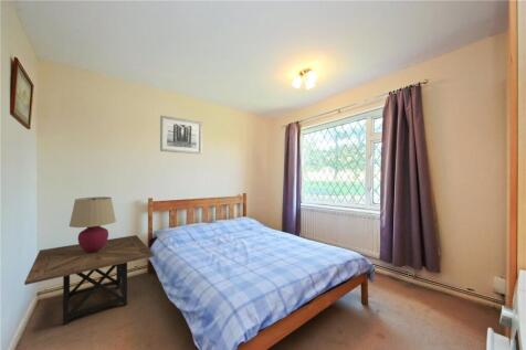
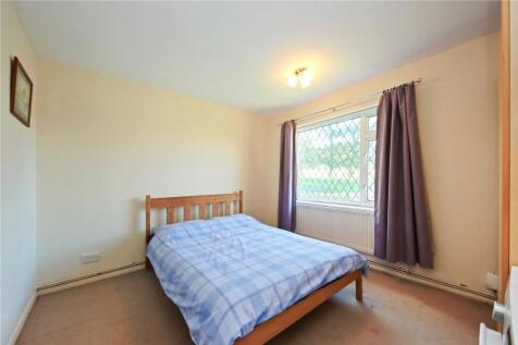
- side table [23,234,156,327]
- table lamp [67,195,117,253]
- wall art [159,115,203,155]
